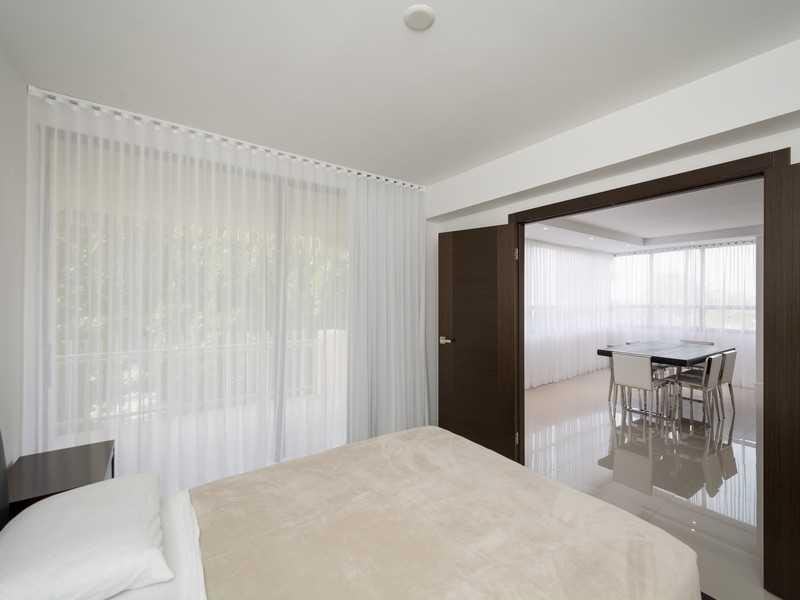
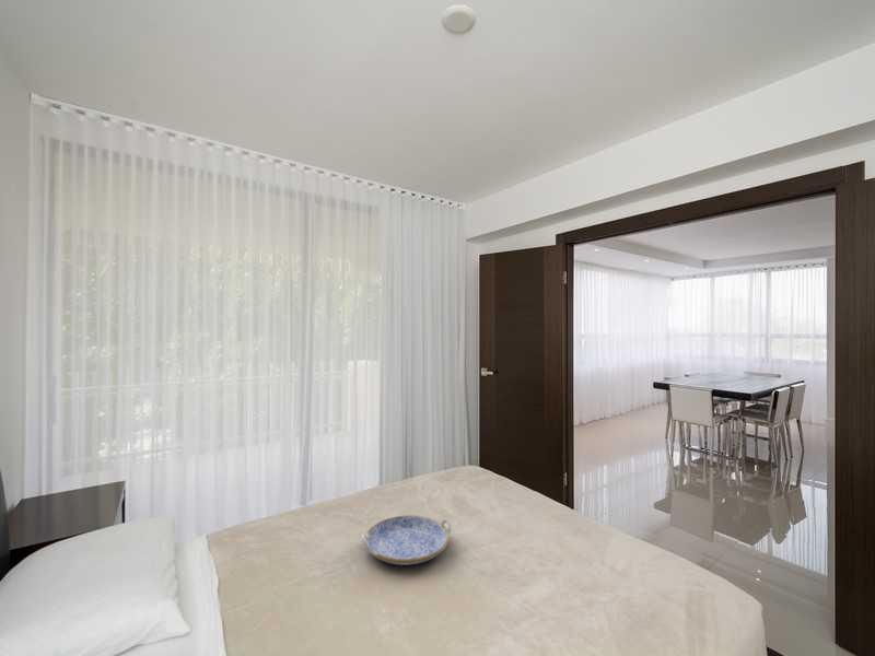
+ serving tray [360,515,452,566]
